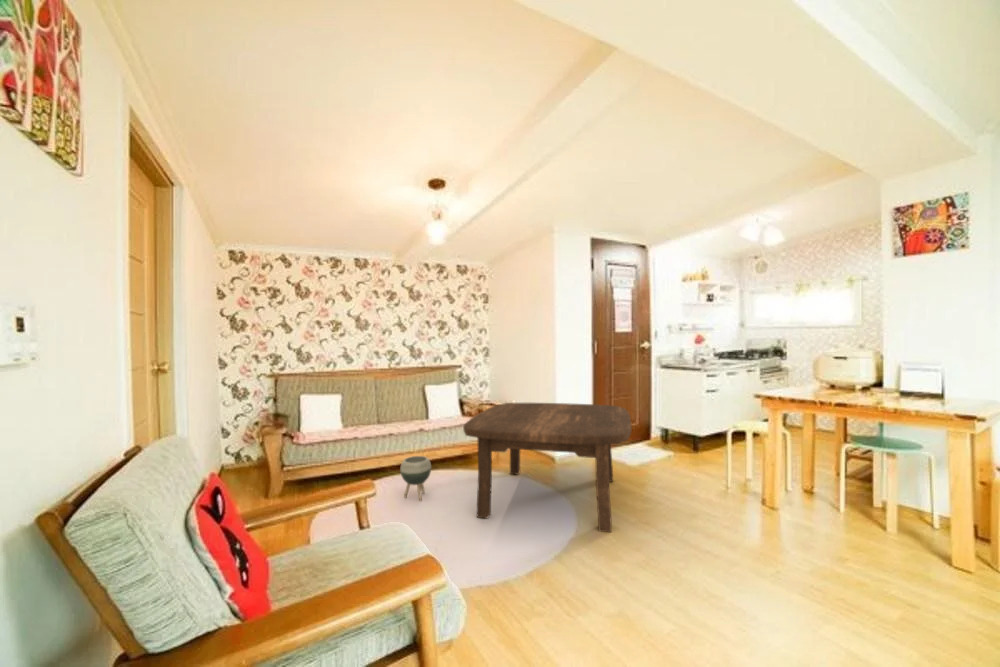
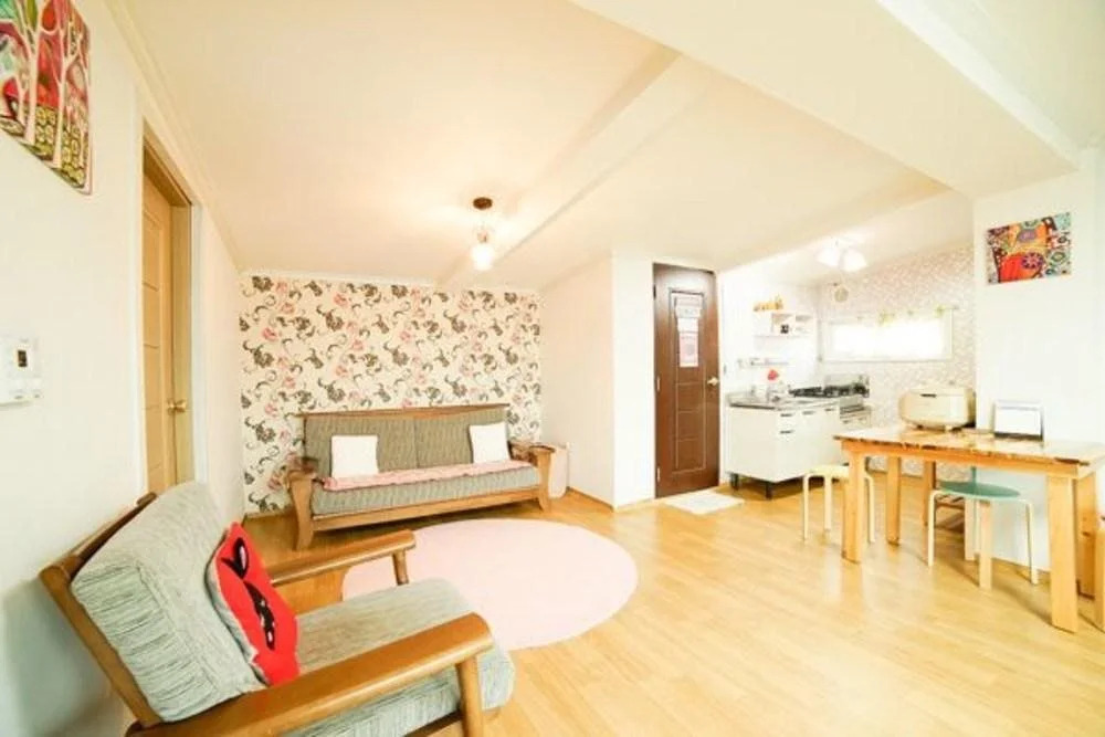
- coffee table [462,402,632,533]
- planter [399,455,432,502]
